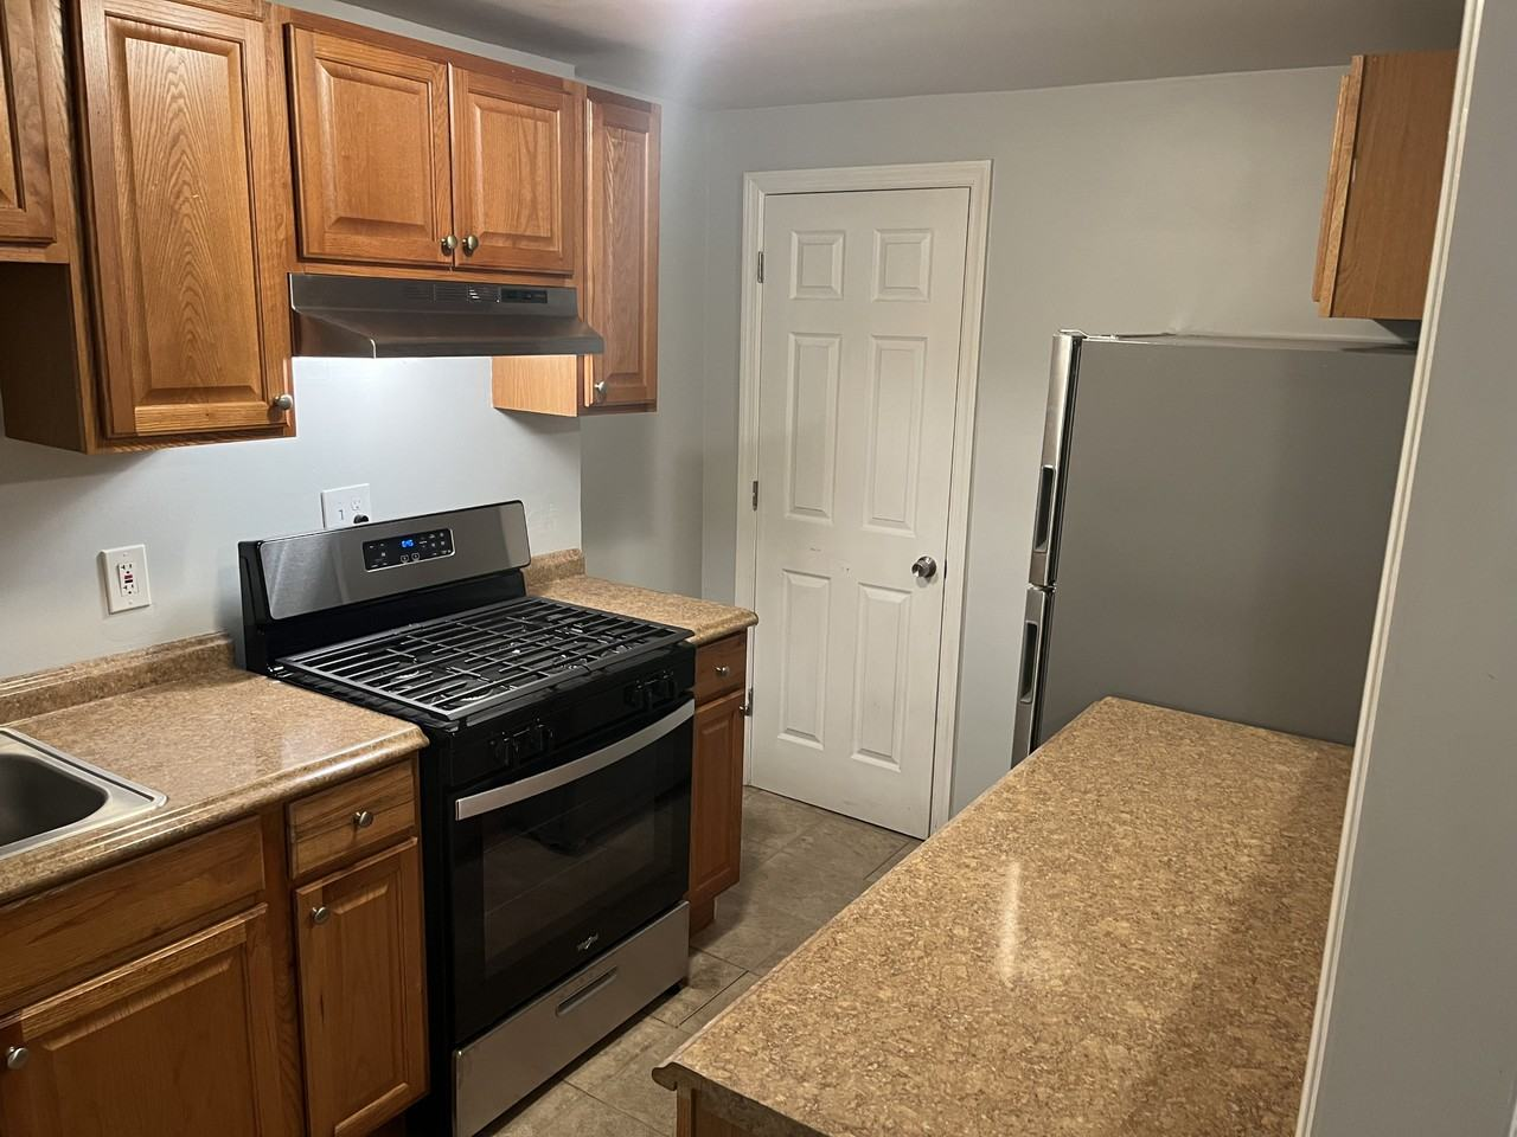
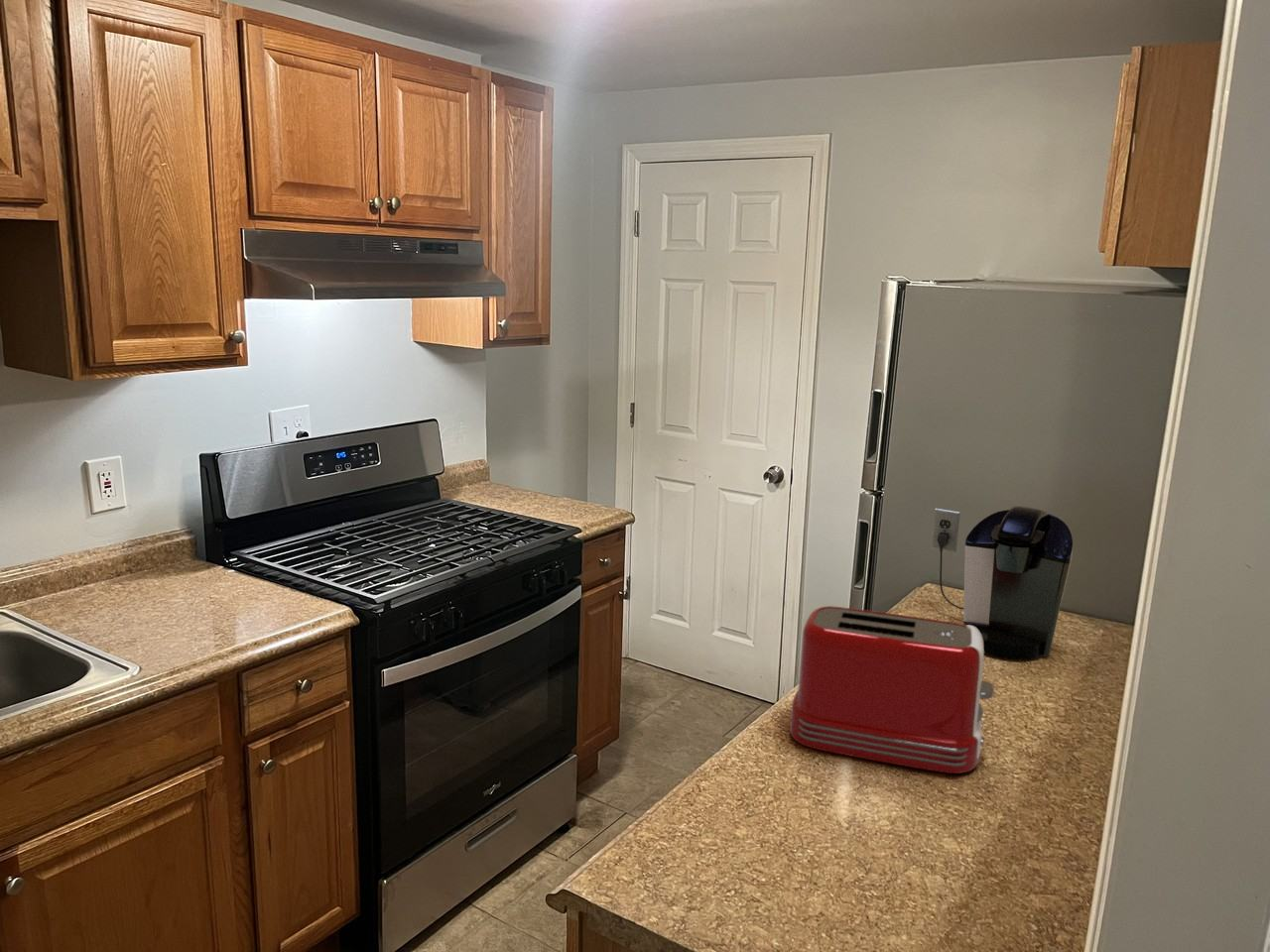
+ coffee maker [931,505,1074,660]
+ toaster [789,605,995,774]
